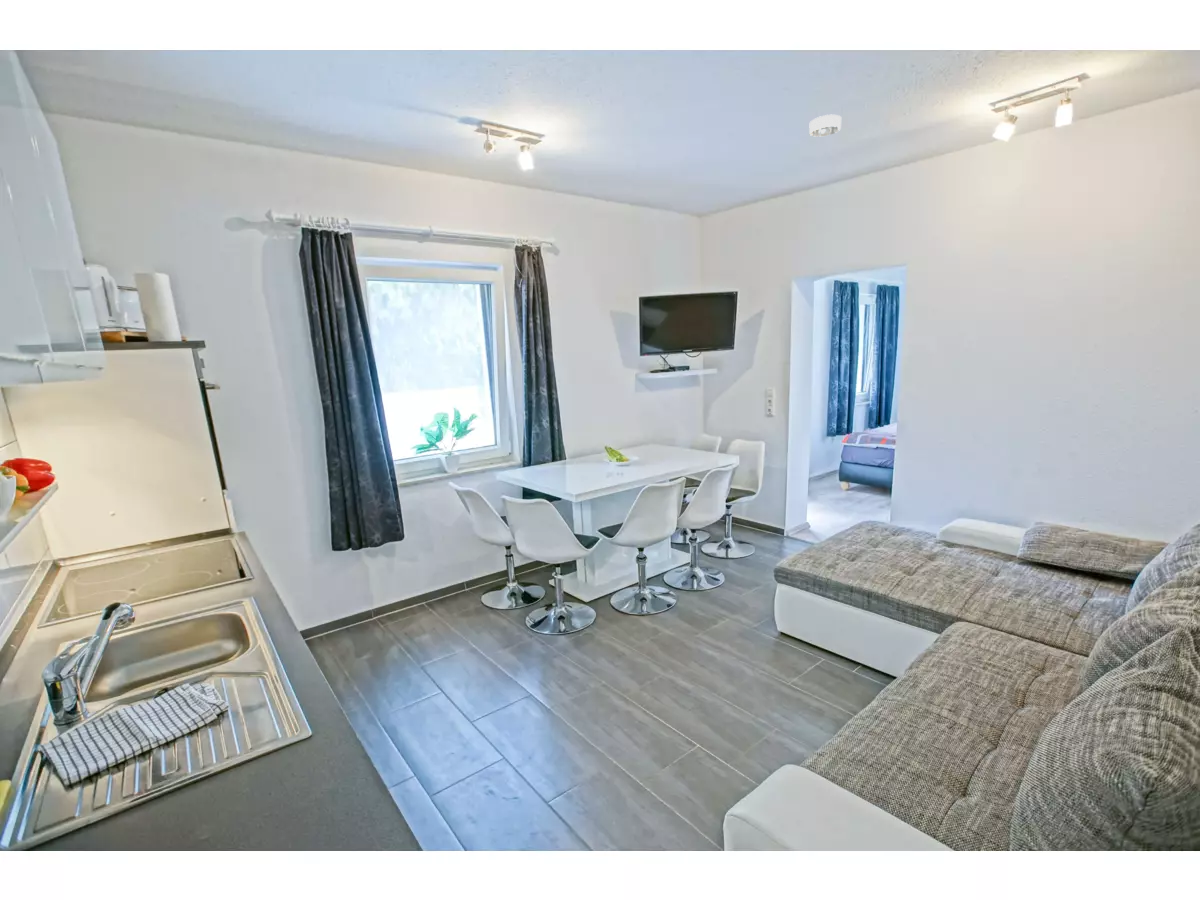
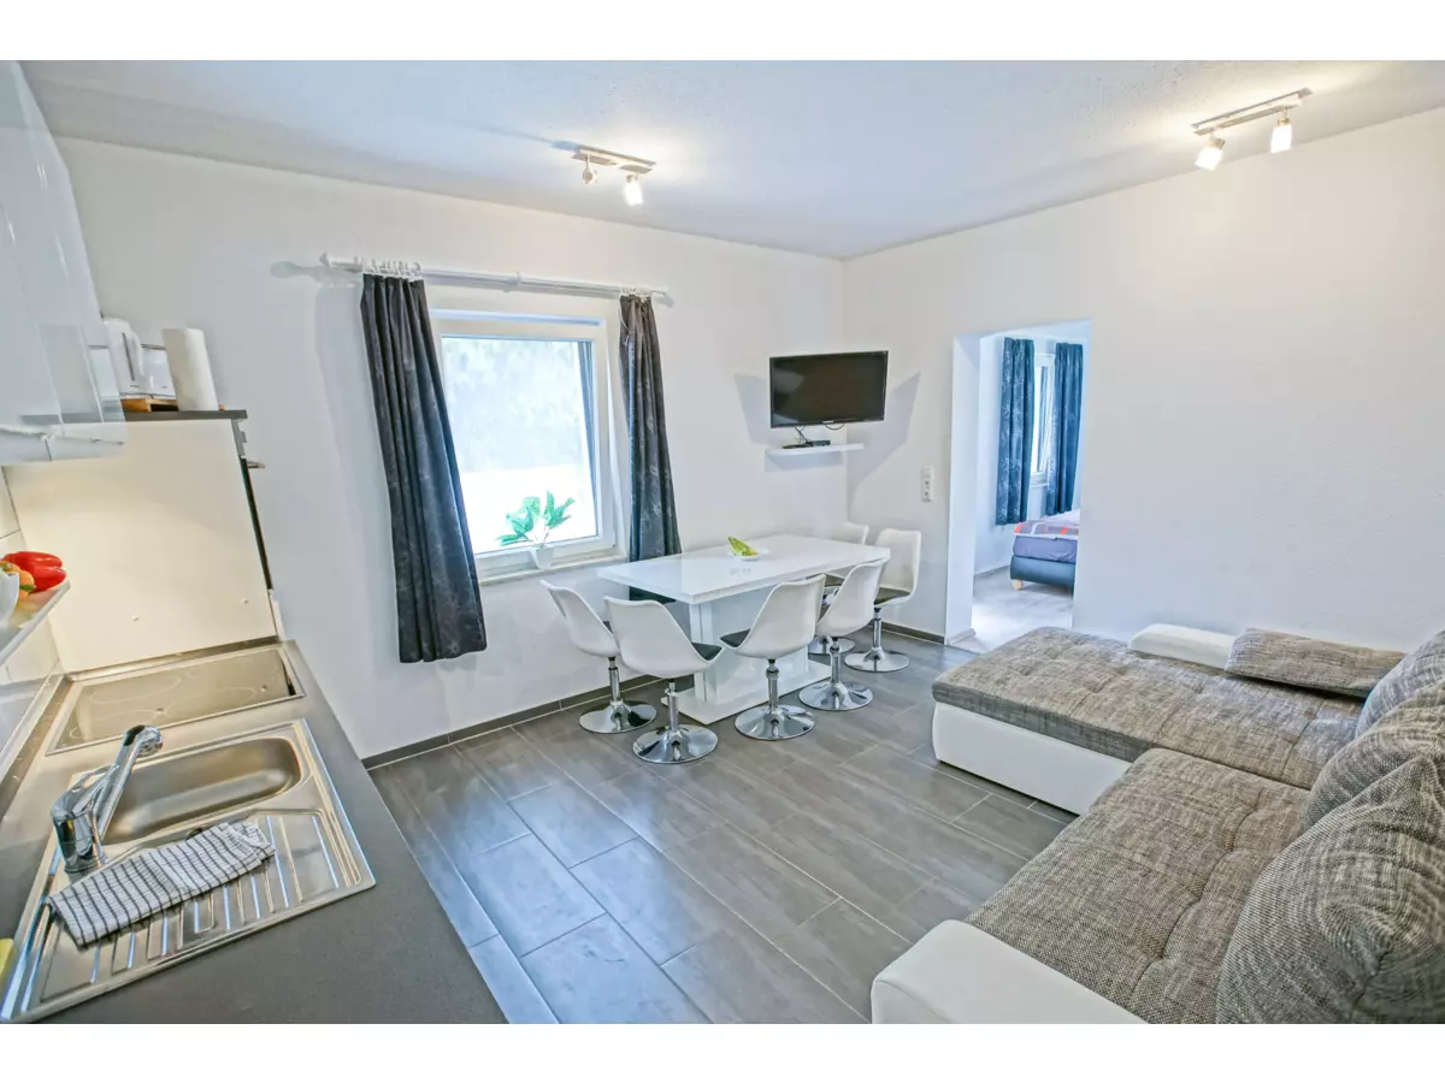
- smoke detector [808,114,842,138]
